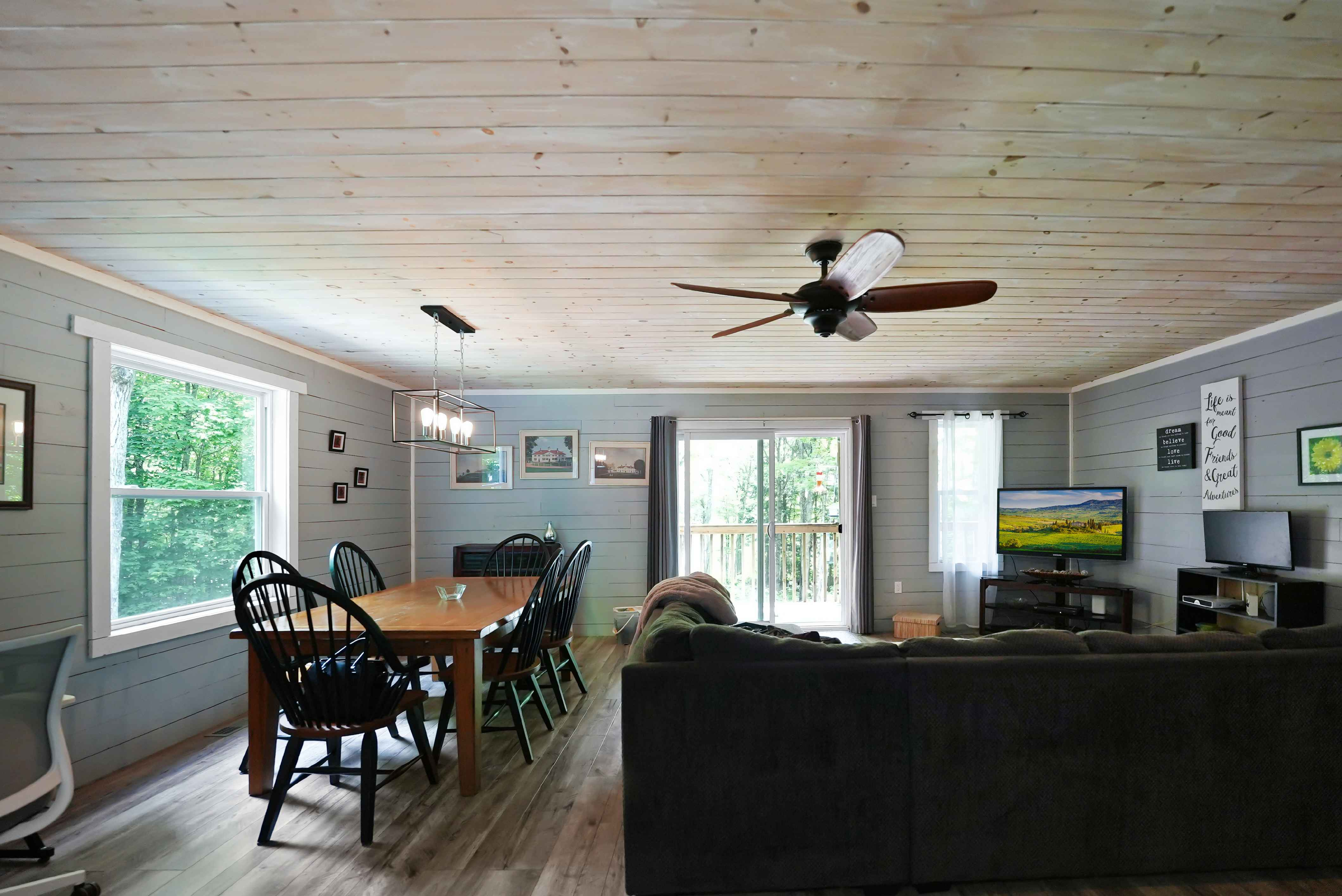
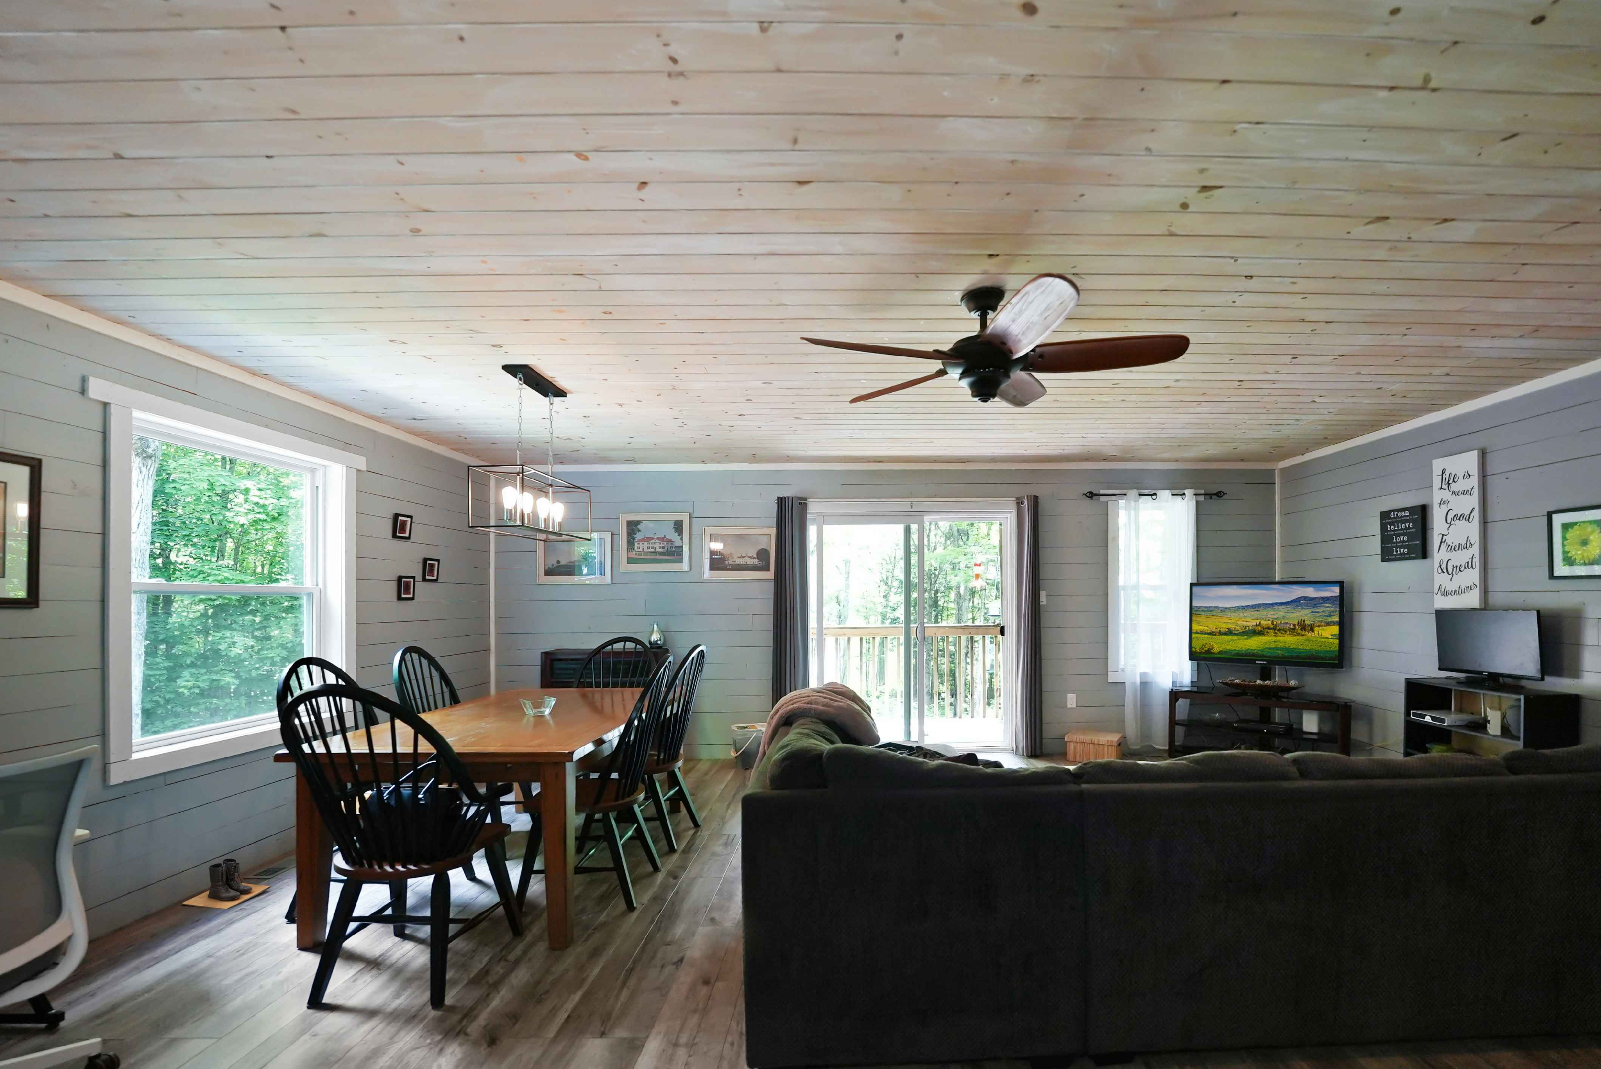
+ boots [181,858,271,909]
